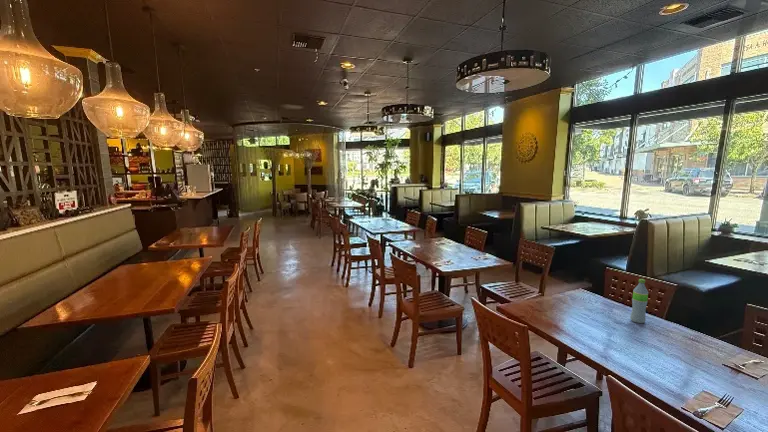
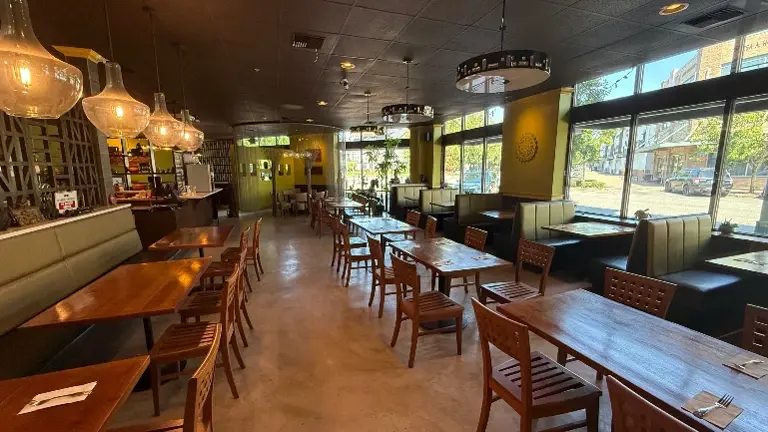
- water bottle [629,278,649,324]
